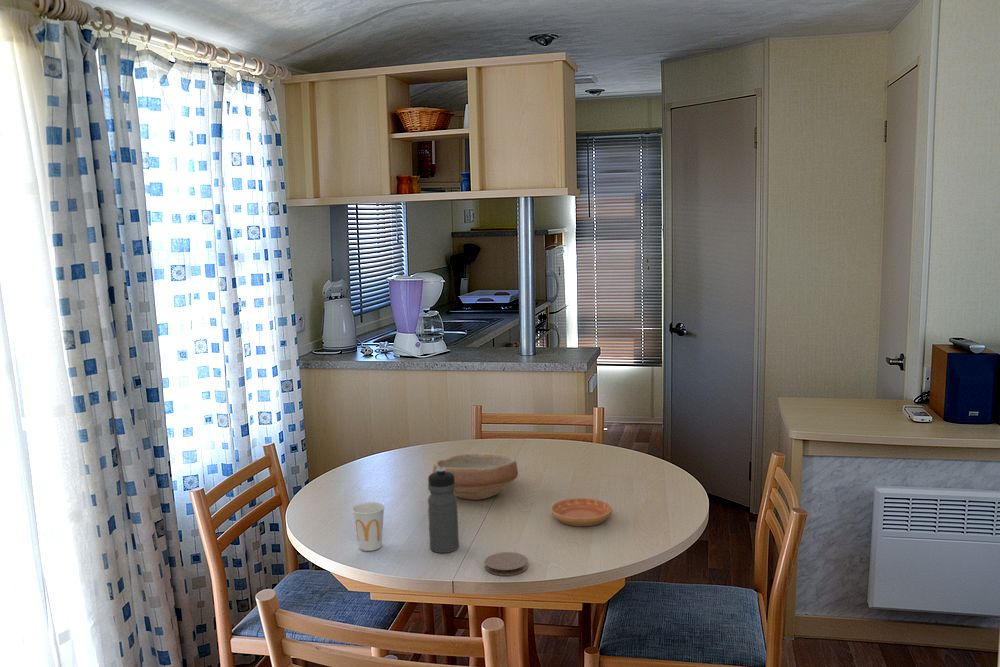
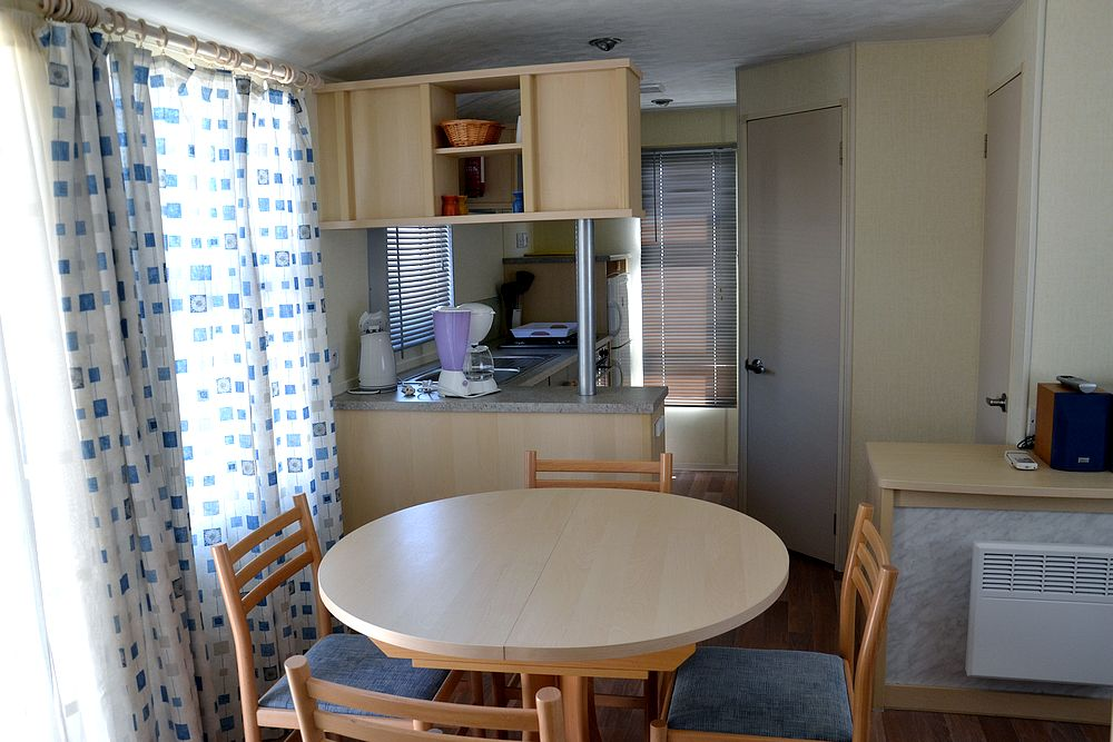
- saucer [550,497,613,527]
- bowl [431,452,519,501]
- water bottle [427,468,460,554]
- cup [351,501,386,552]
- coaster [484,551,529,577]
